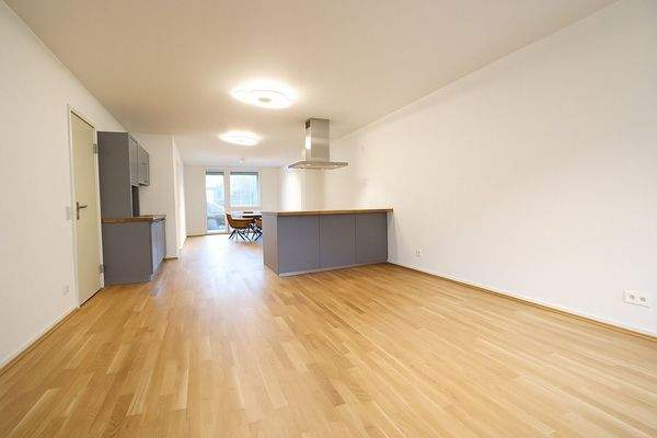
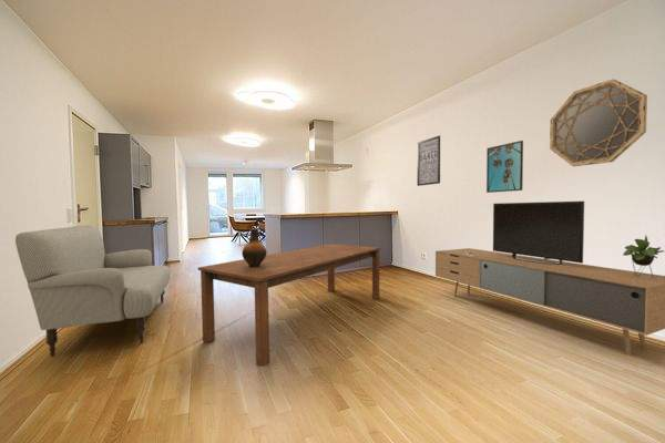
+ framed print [485,140,524,194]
+ sofa [14,225,171,358]
+ ceramic jug [241,227,268,267]
+ media console [434,200,665,357]
+ dining table [197,243,382,367]
+ wall art [416,134,441,187]
+ home mirror [549,79,648,167]
